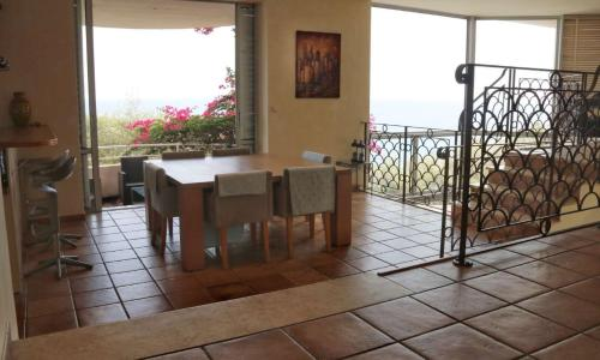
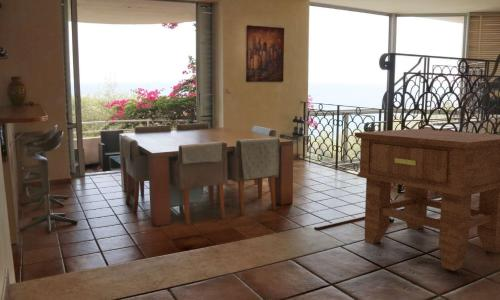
+ side table [354,128,500,272]
